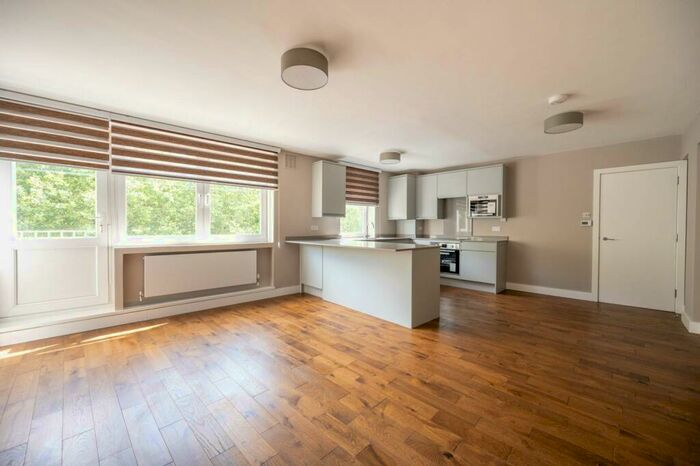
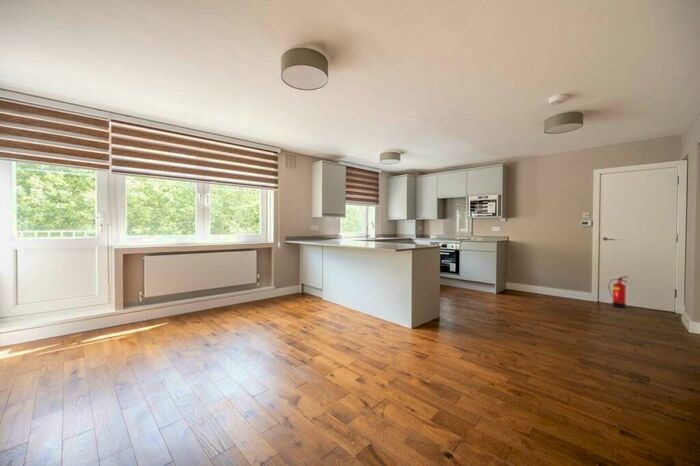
+ fire extinguisher [608,276,628,309]
